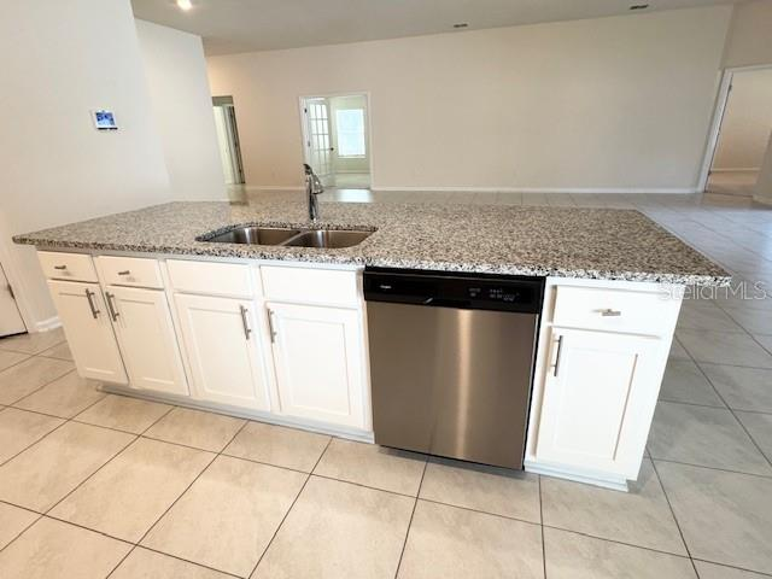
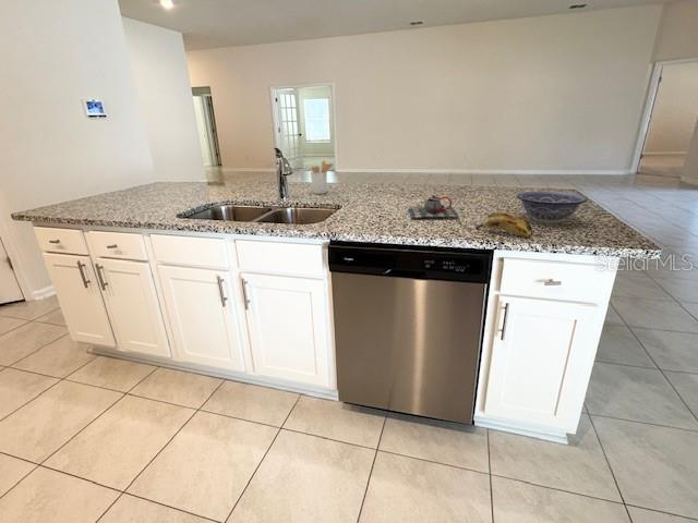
+ decorative bowl [516,191,589,224]
+ banana [474,211,533,239]
+ teapot [408,194,460,220]
+ utensil holder [310,159,335,195]
